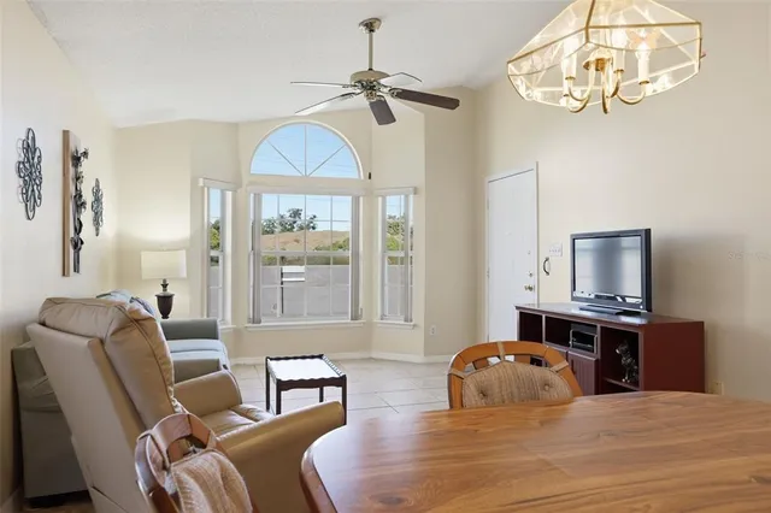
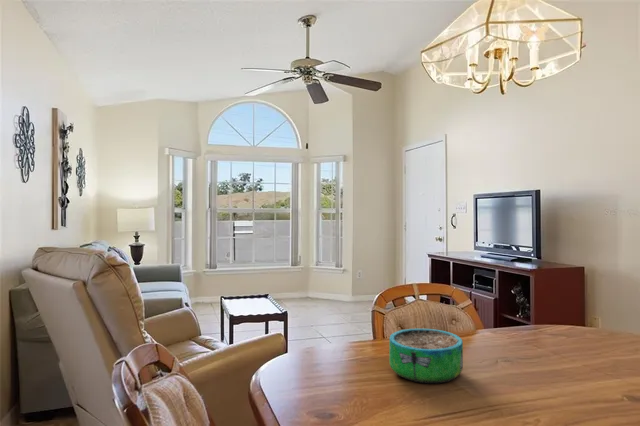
+ decorative bowl [388,327,464,384]
